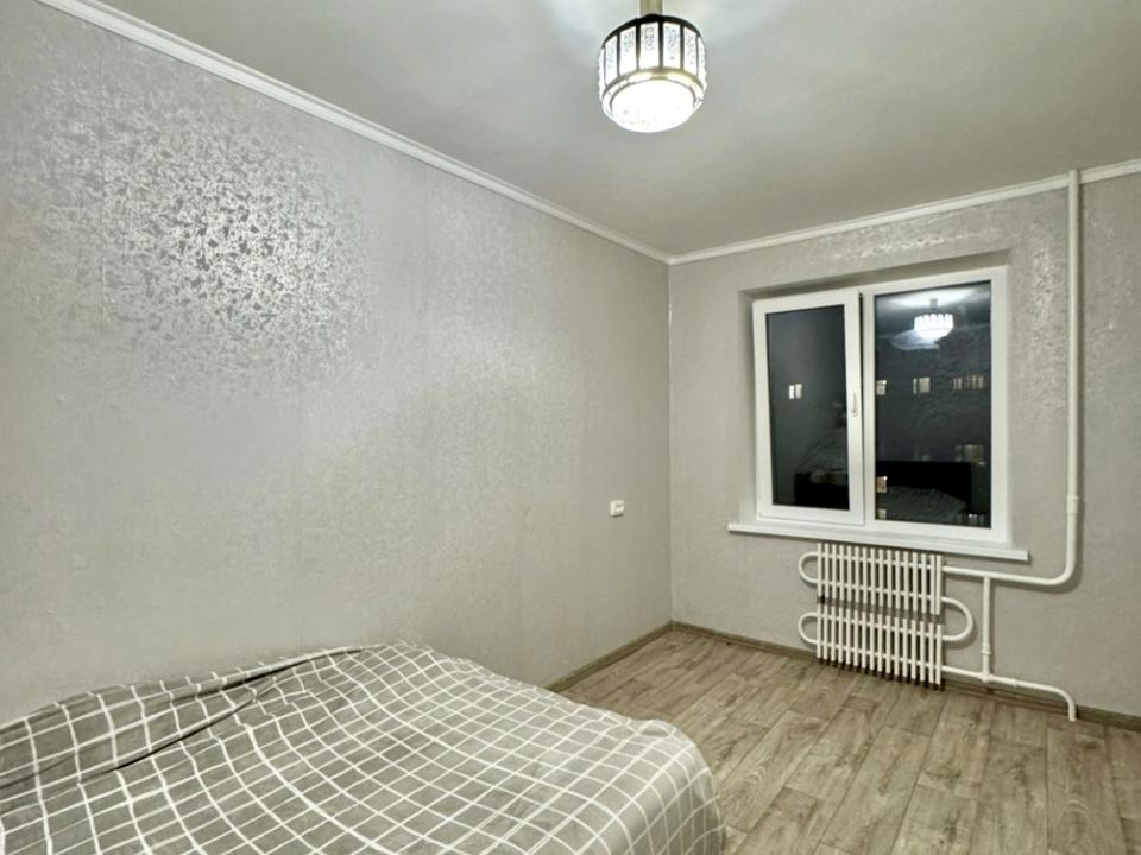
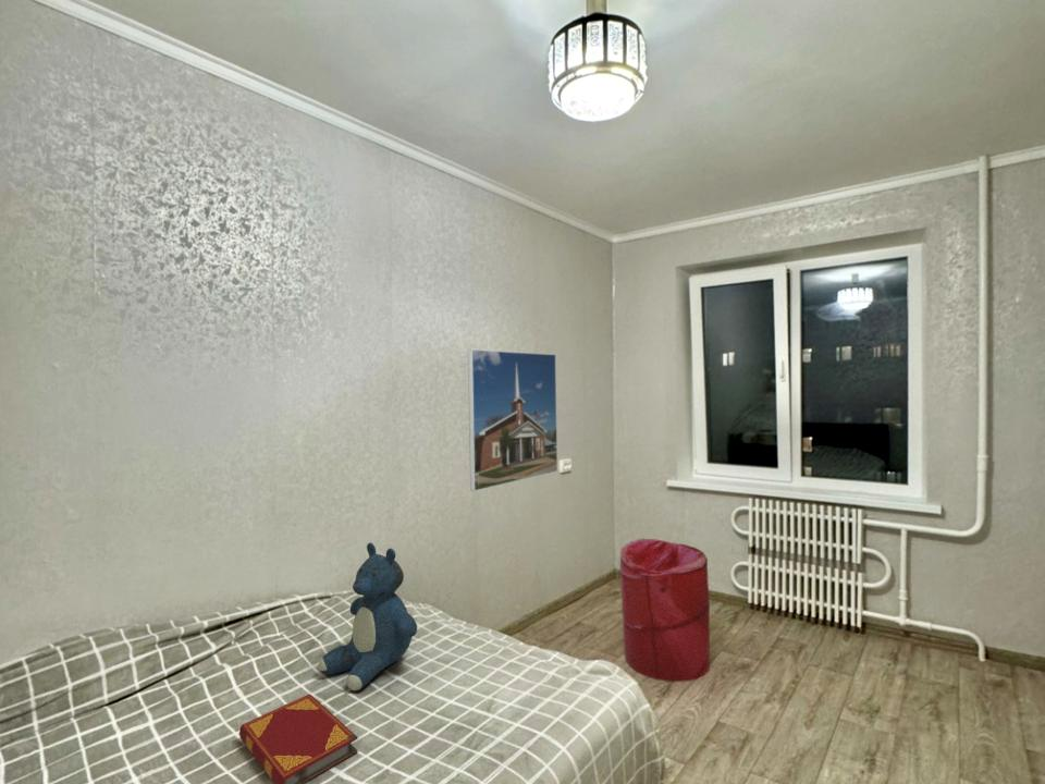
+ teddy bear [318,541,418,691]
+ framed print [467,348,558,492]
+ hardback book [238,693,359,784]
+ laundry hamper [619,537,711,683]
